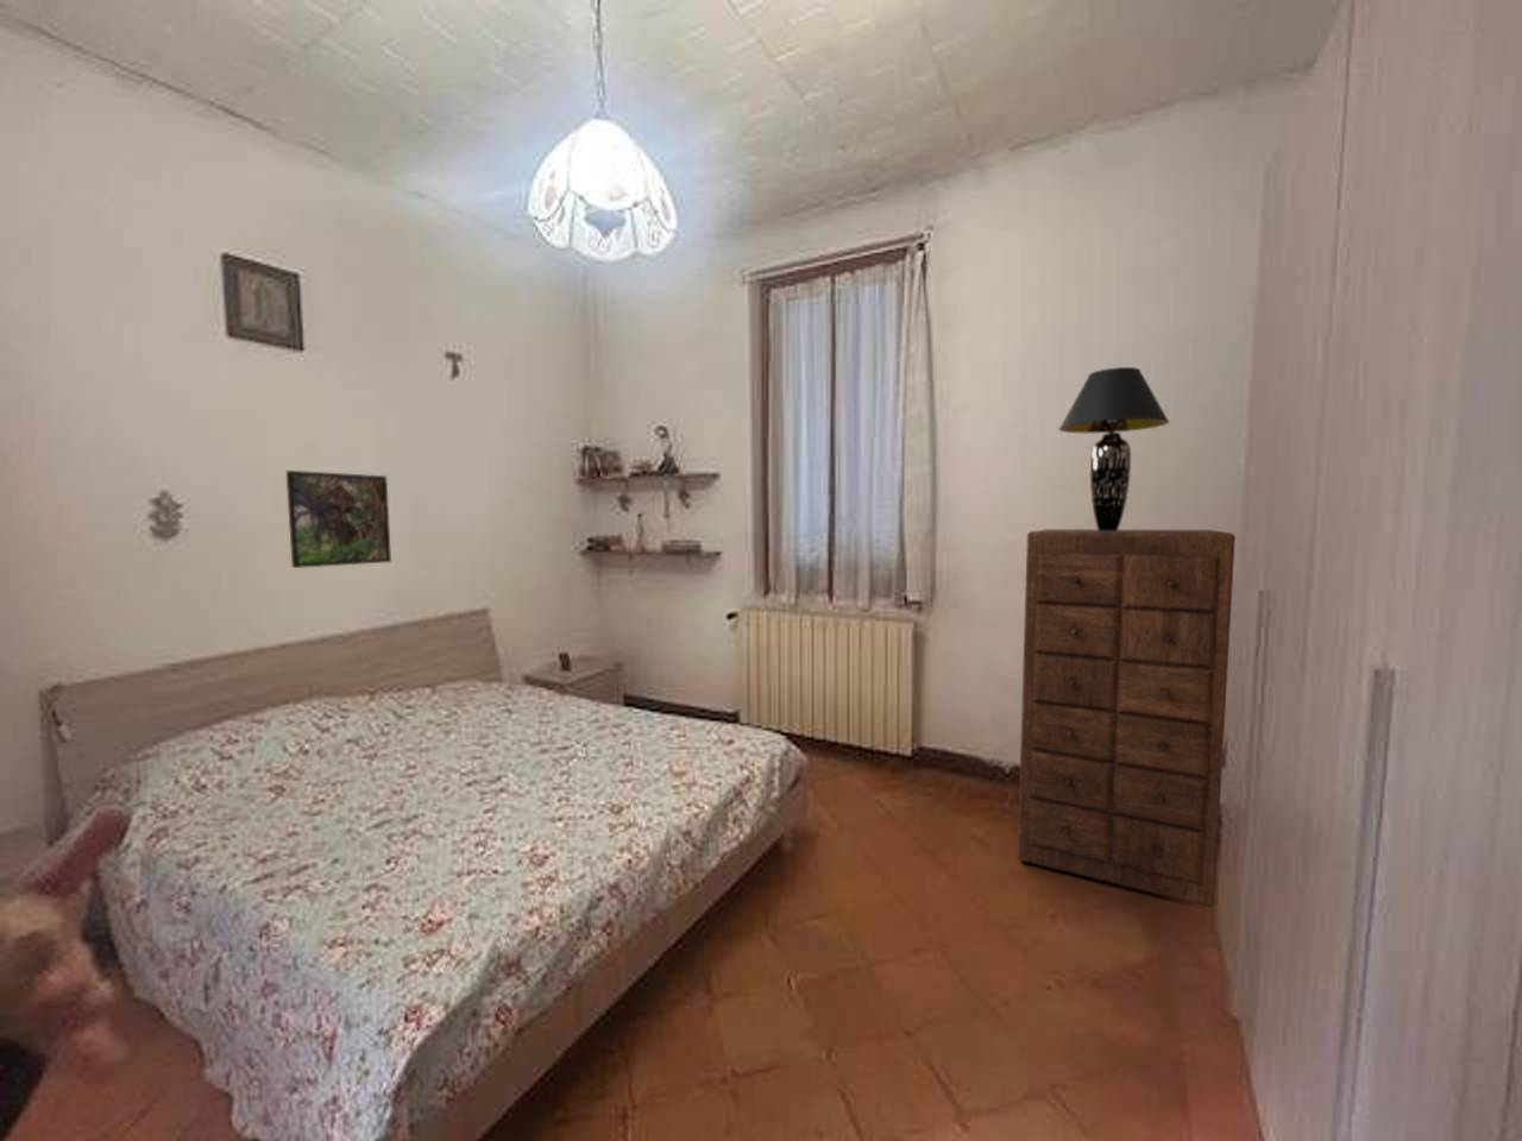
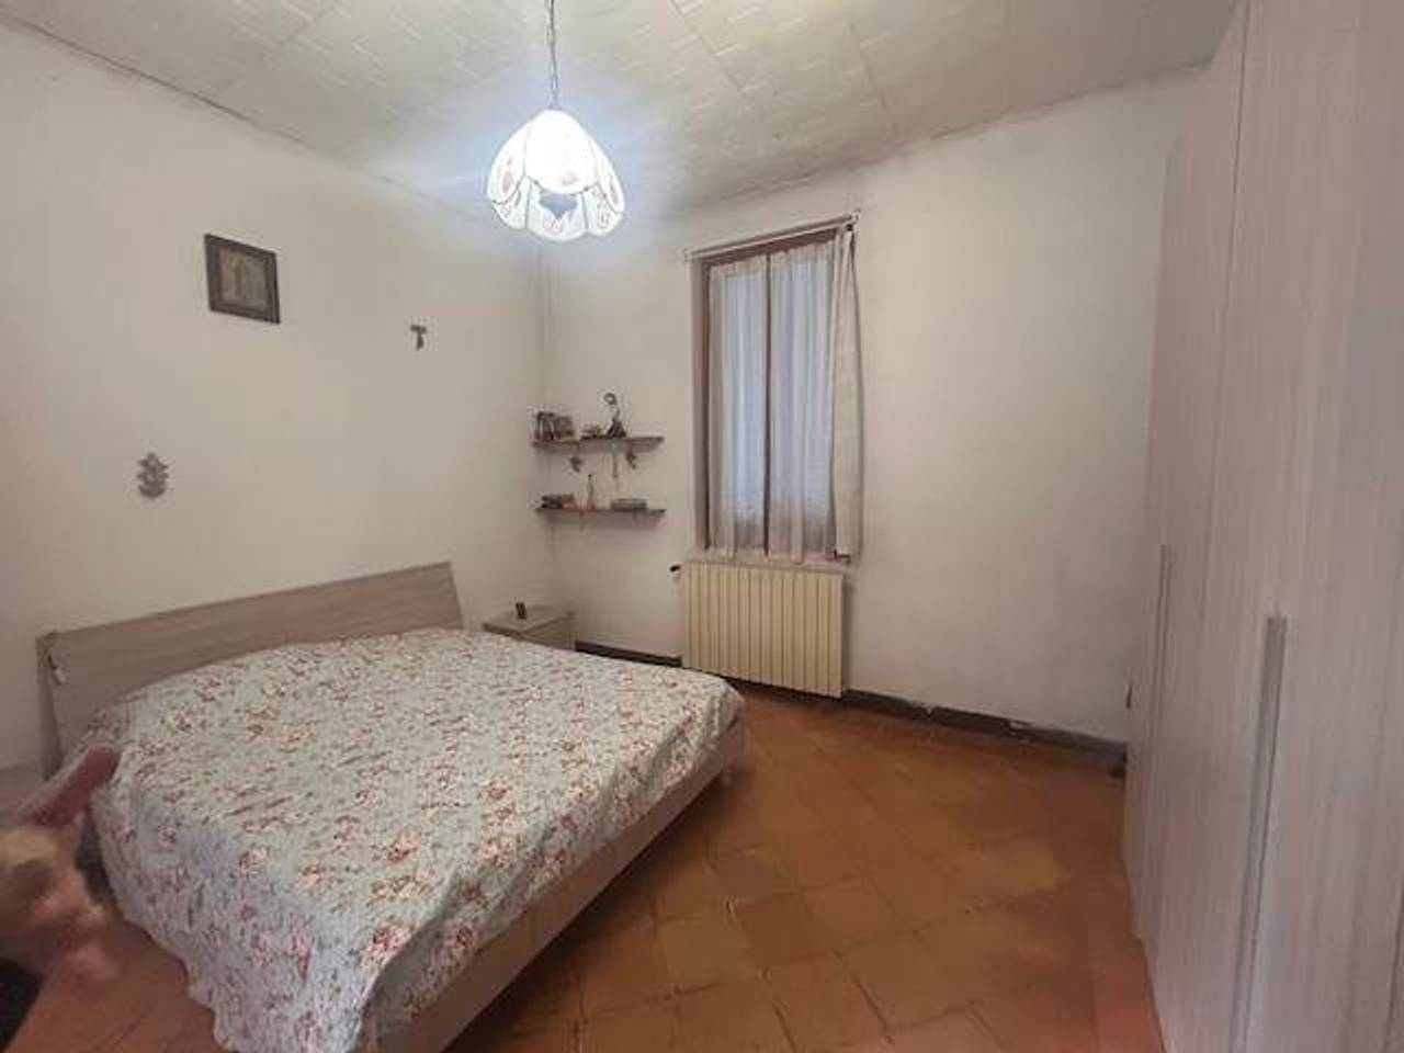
- table lamp [1057,366,1171,531]
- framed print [285,470,392,569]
- dresser [1016,527,1237,908]
